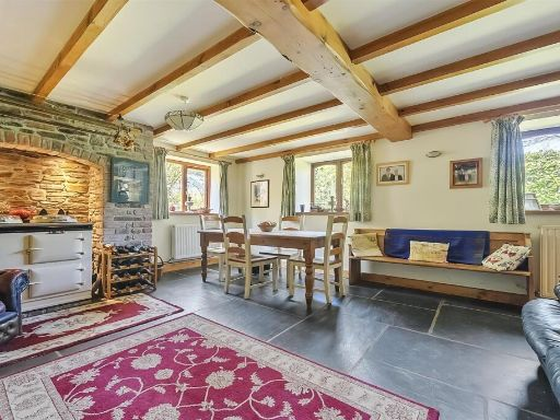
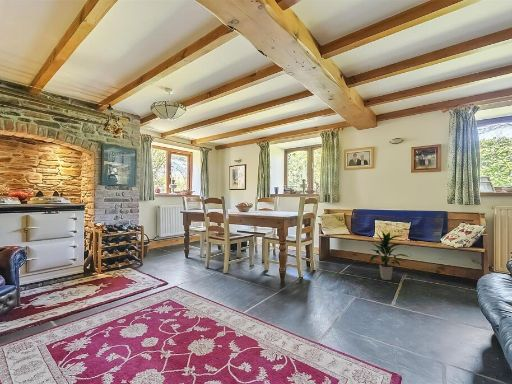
+ indoor plant [368,230,410,281]
